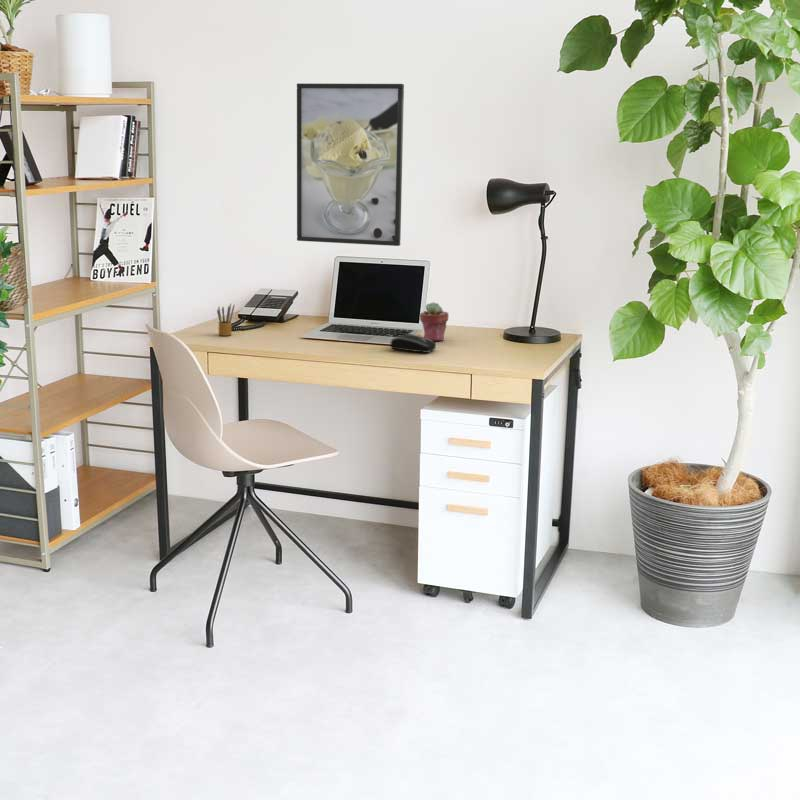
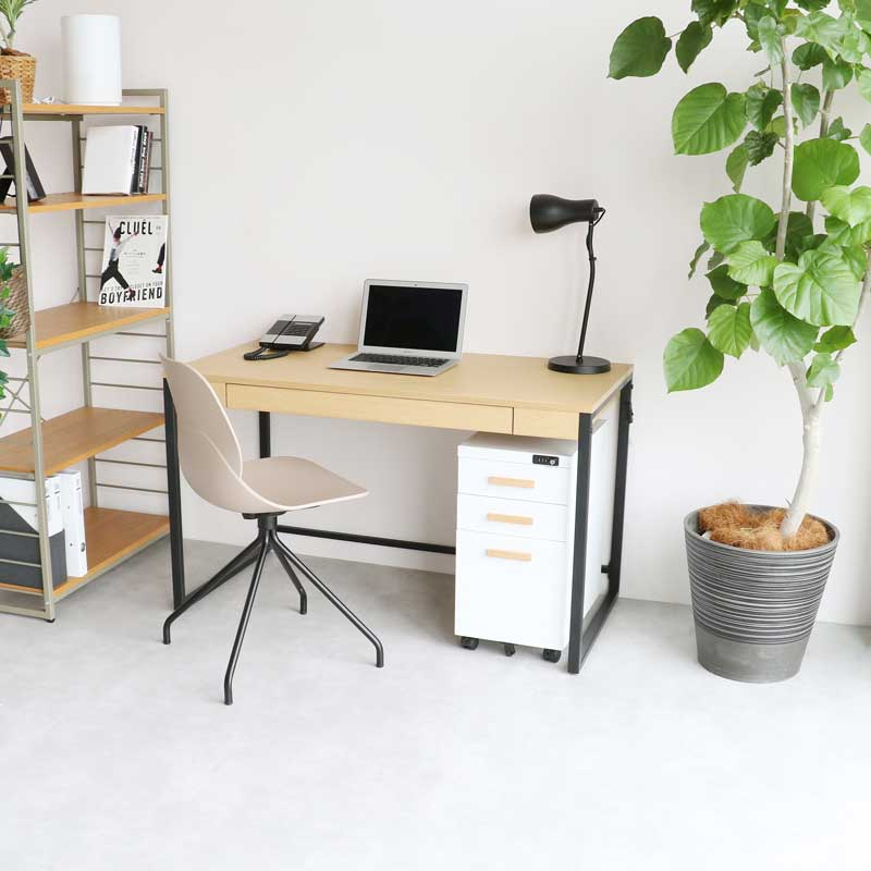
- potted succulent [419,301,449,342]
- pencil box [216,303,236,337]
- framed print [296,82,405,247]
- computer mouse [389,333,437,354]
